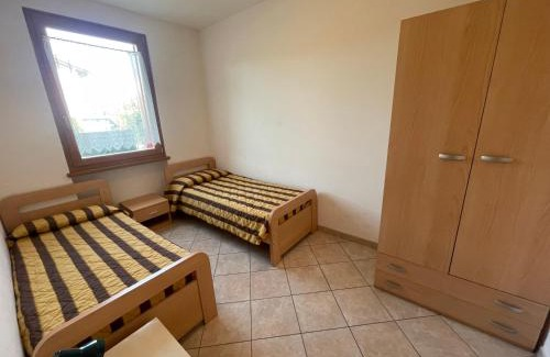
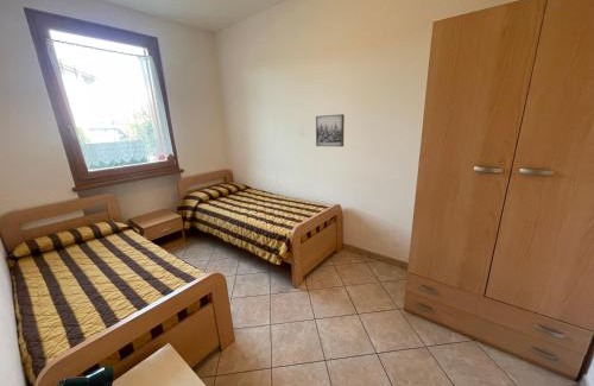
+ wall art [315,113,346,147]
